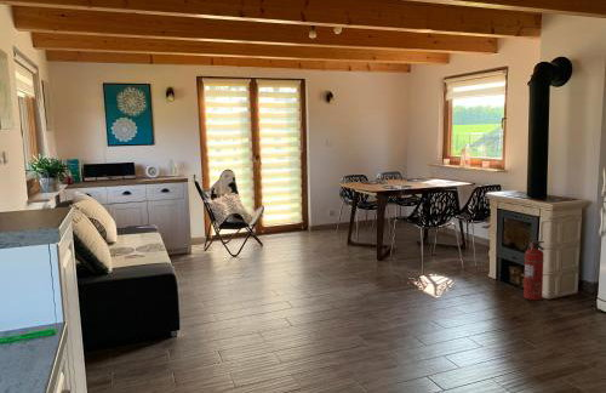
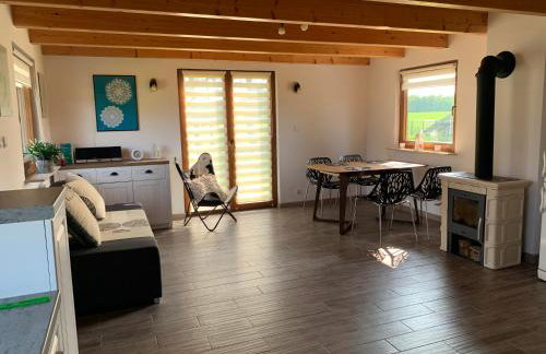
- fire extinguisher [522,240,545,301]
